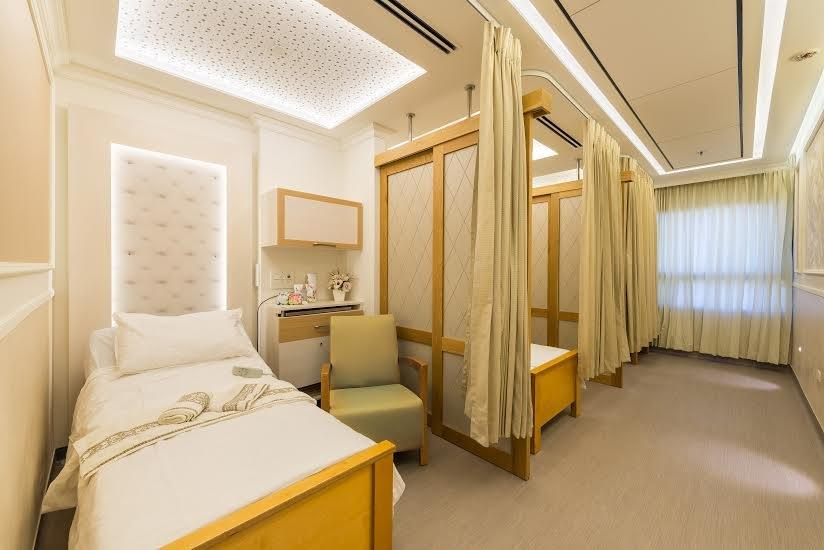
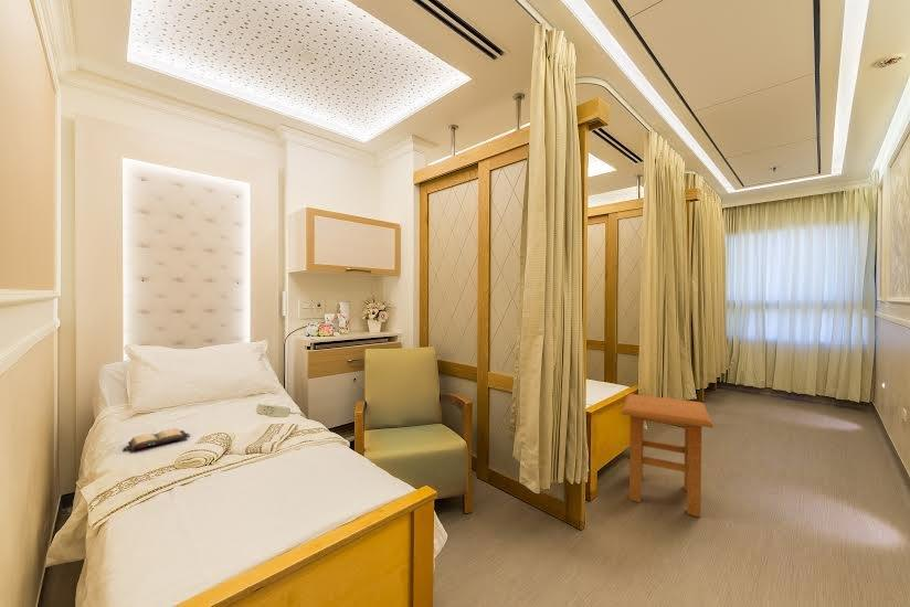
+ hardback book [123,427,190,451]
+ side table [621,393,713,519]
